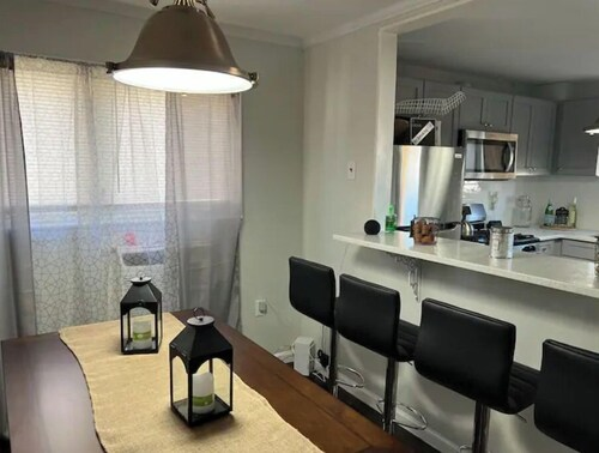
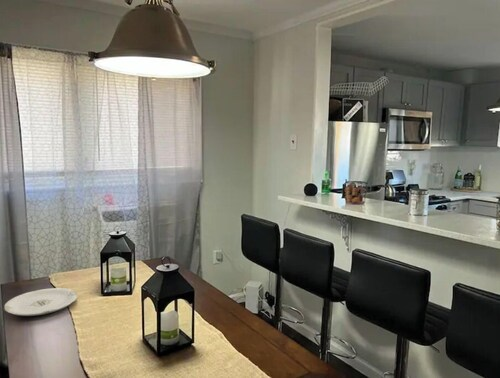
+ plate [3,287,78,317]
